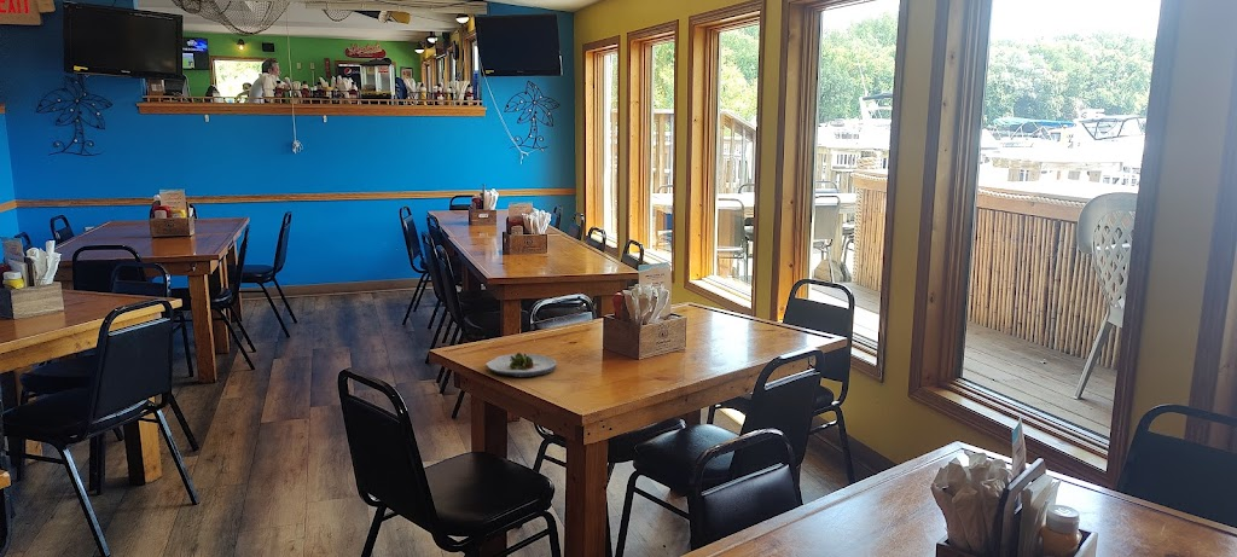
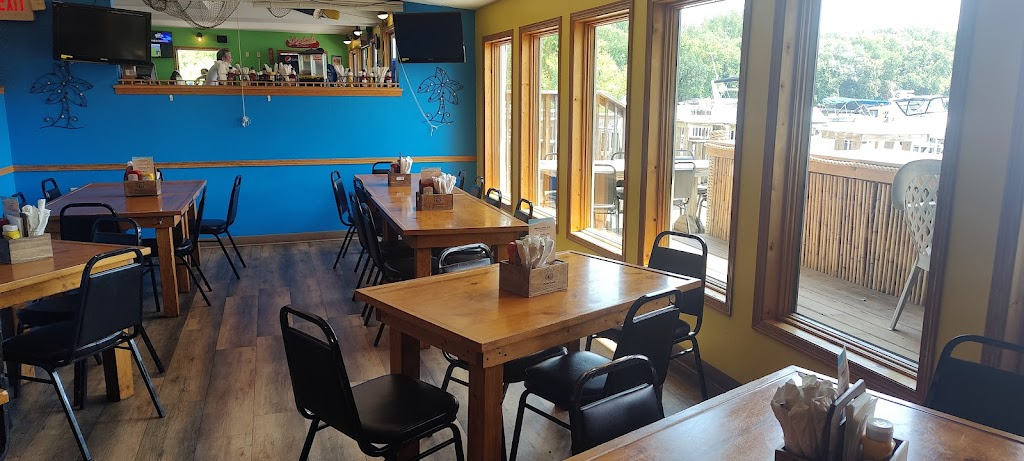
- salad plate [484,352,557,378]
